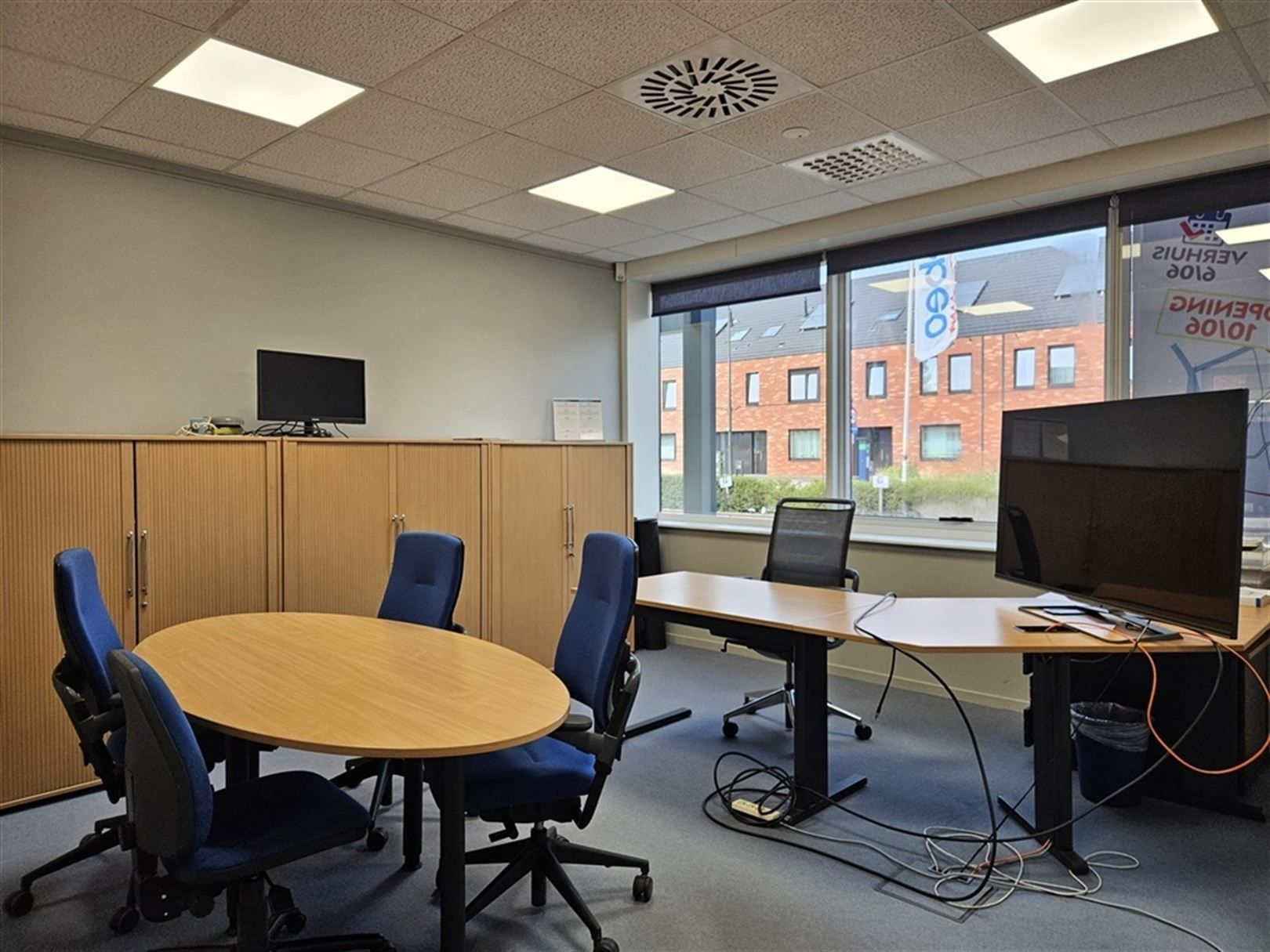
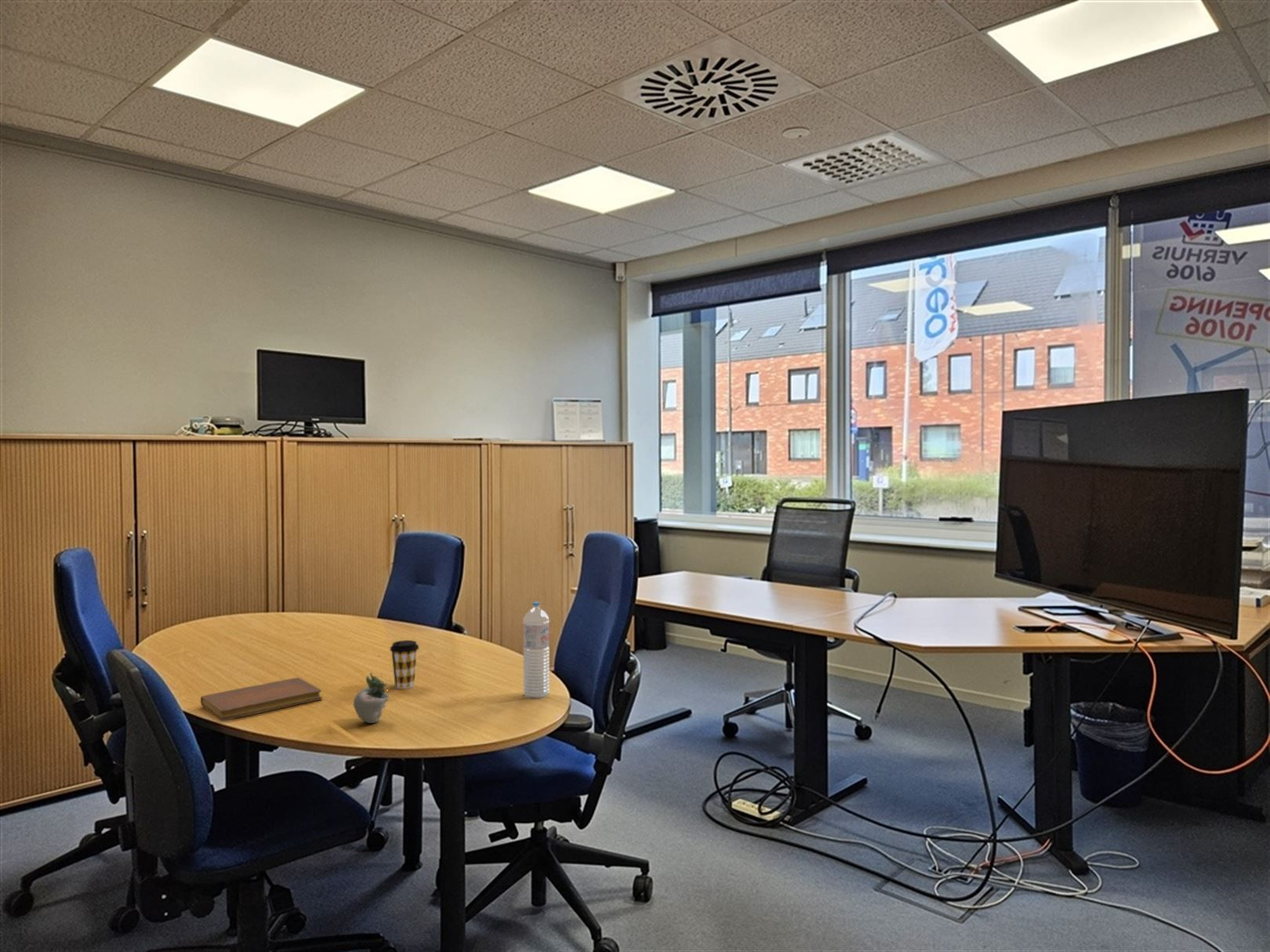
+ coffee cup [389,639,420,690]
+ succulent plant [353,654,393,724]
+ notebook [200,676,323,722]
+ water bottle [522,601,550,699]
